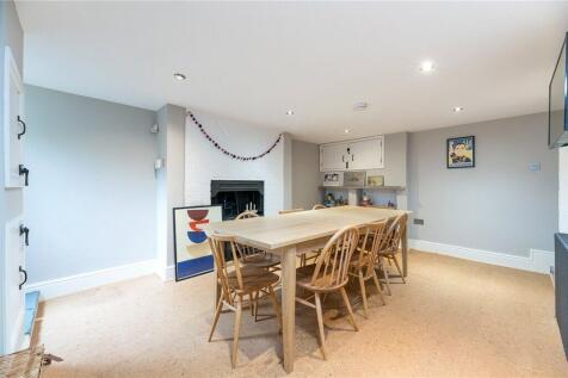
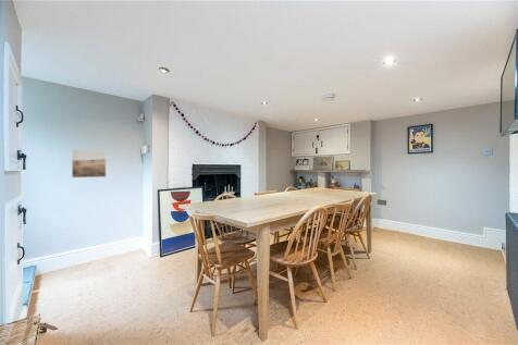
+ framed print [71,148,107,178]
